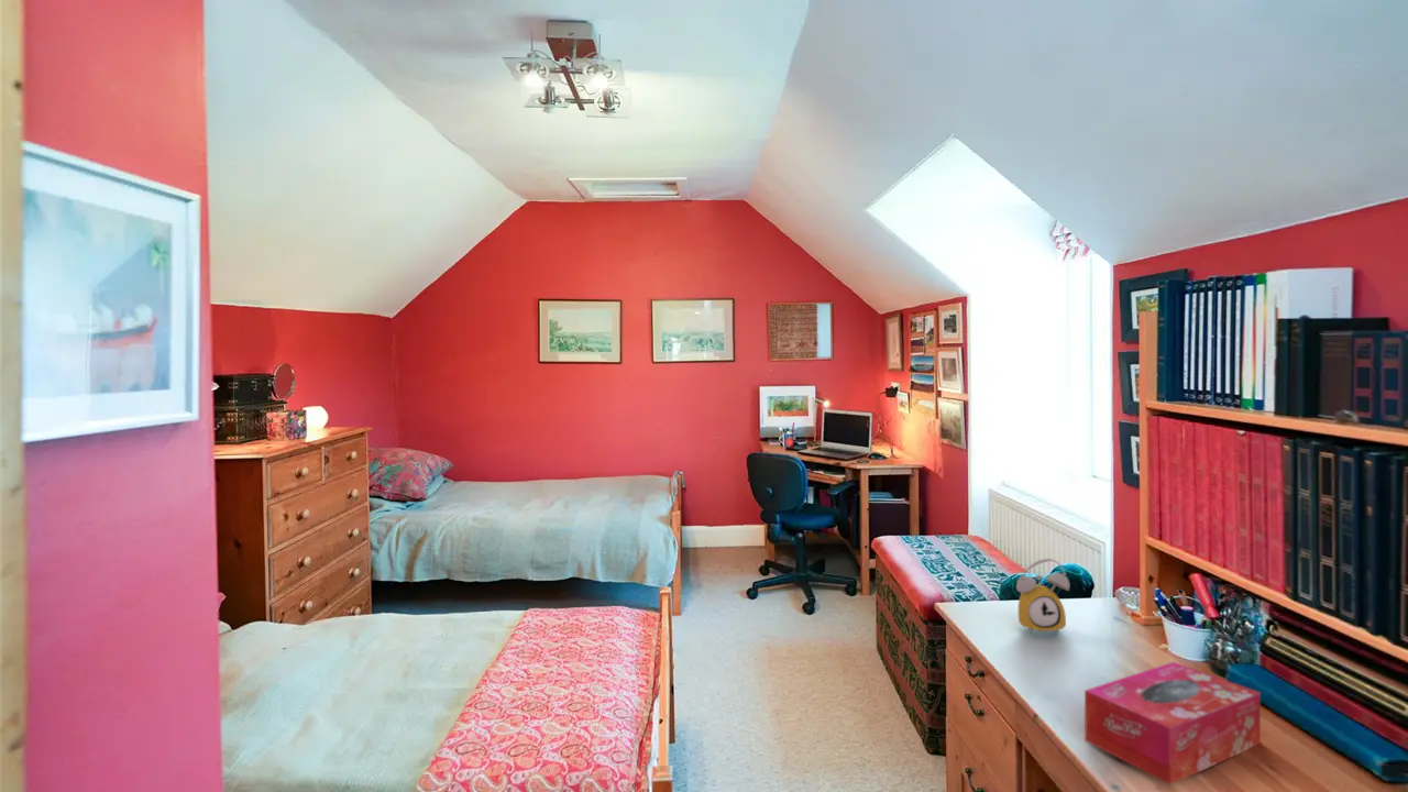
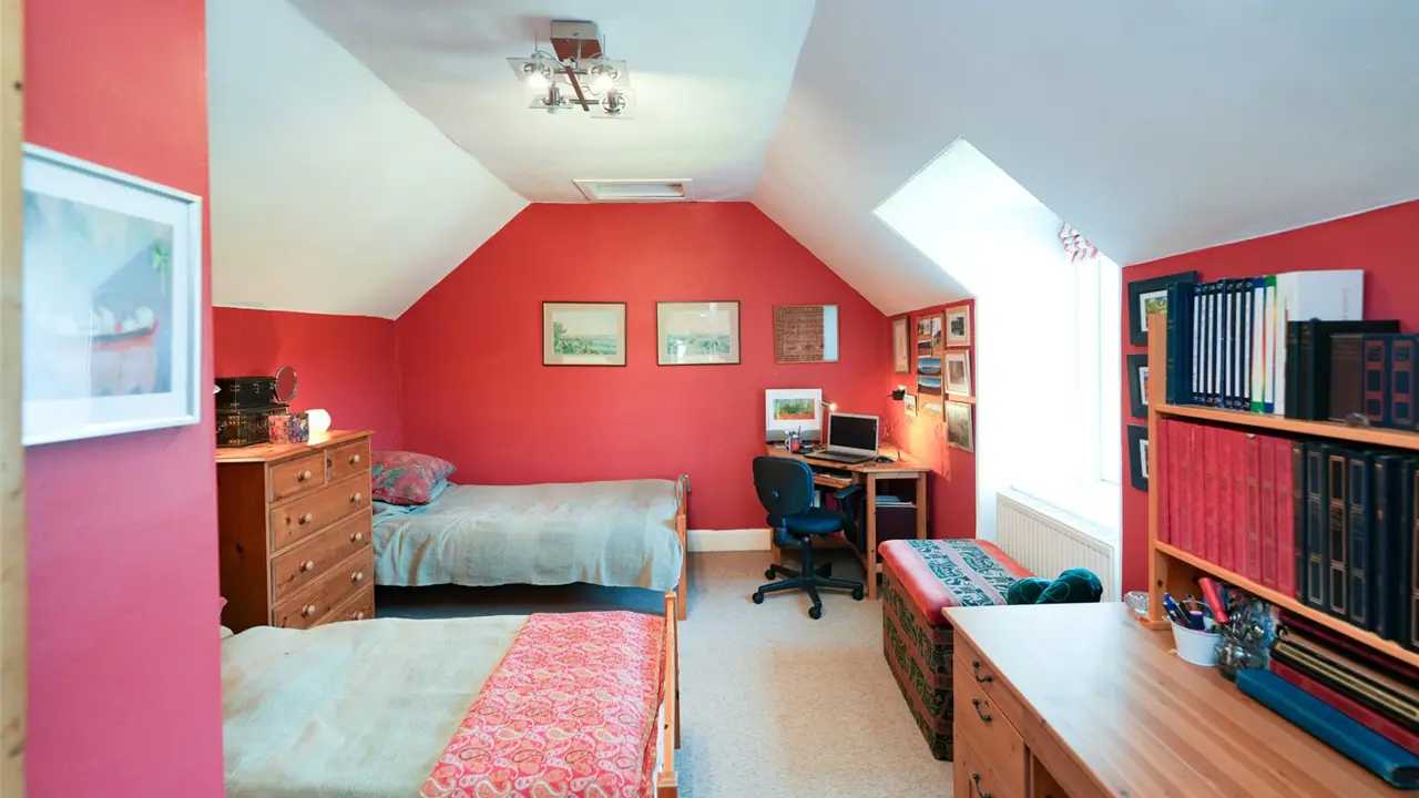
- alarm clock [1015,558,1070,636]
- tissue box [1084,661,1262,787]
